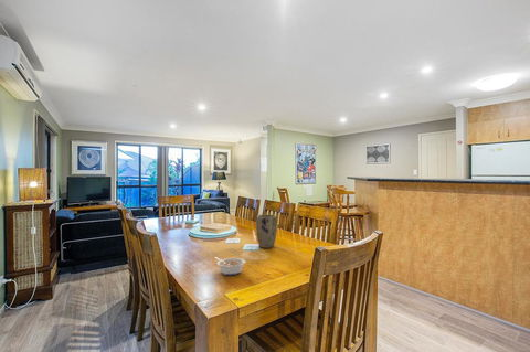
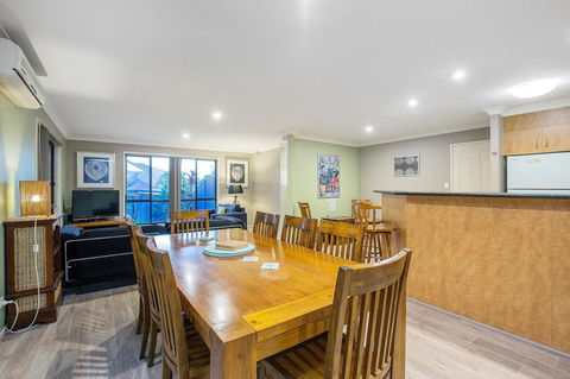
- plant pot [255,213,278,249]
- legume [214,256,246,276]
